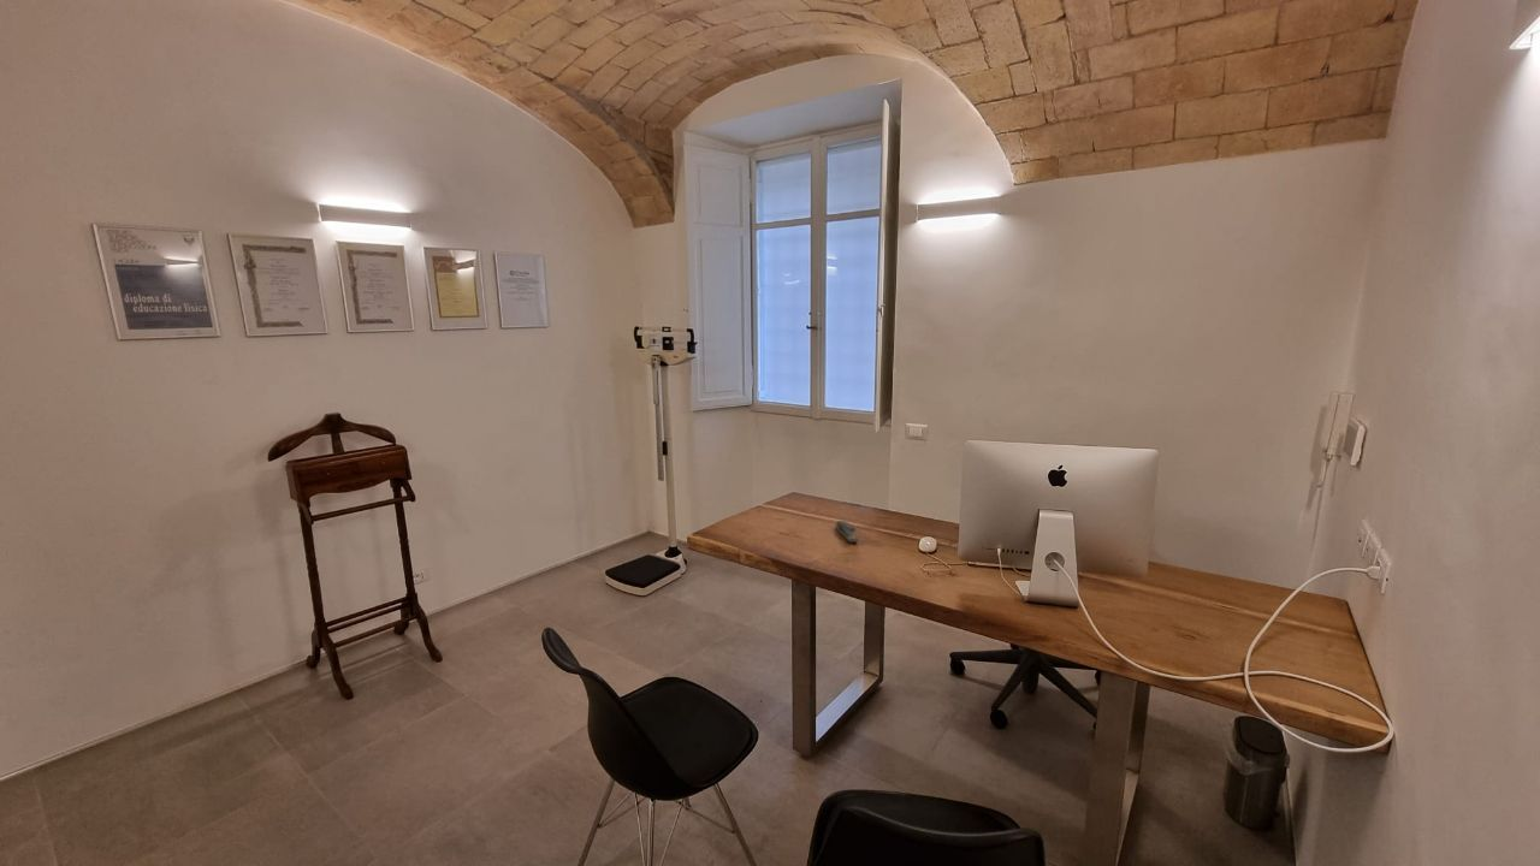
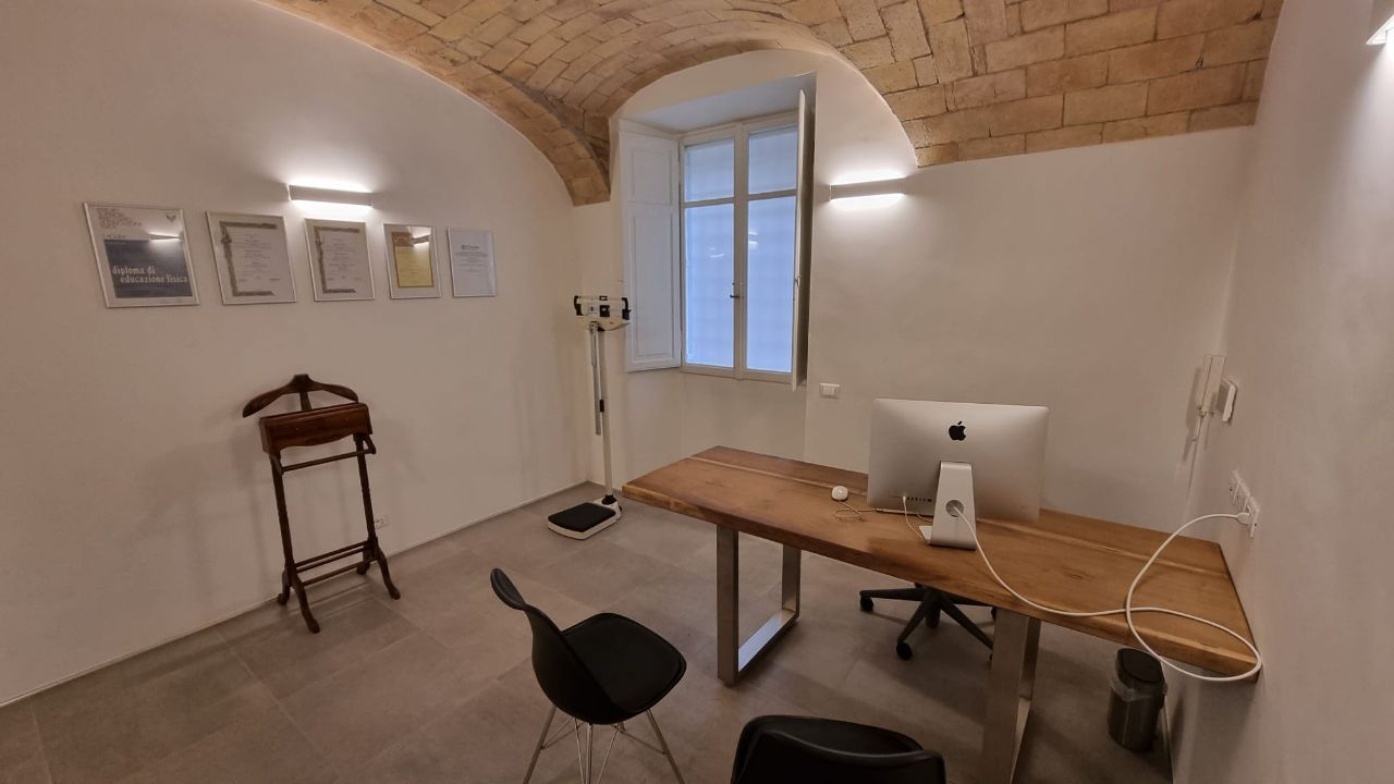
- stapler [835,520,859,544]
